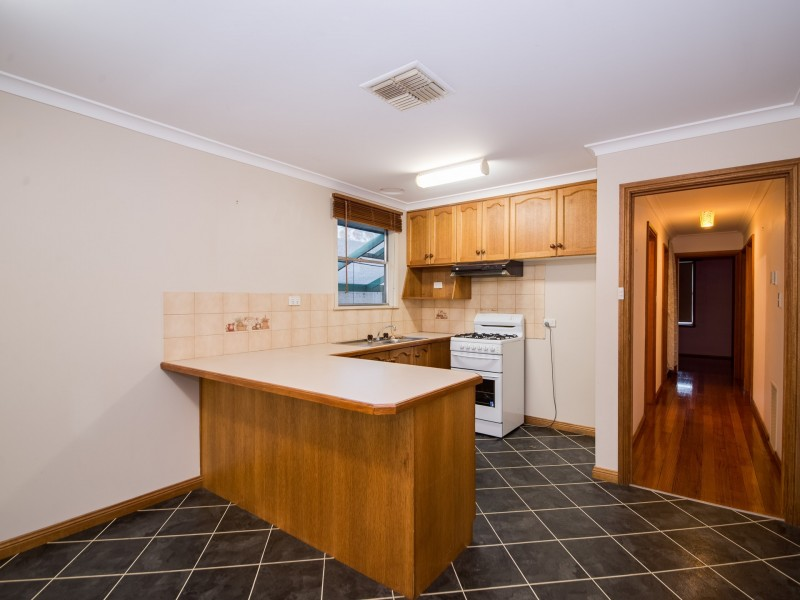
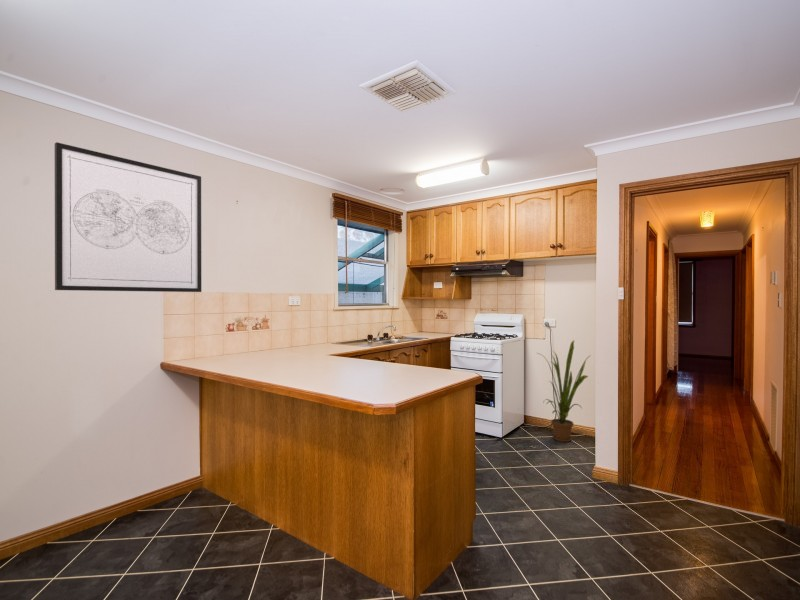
+ wall art [54,141,202,293]
+ house plant [537,340,592,443]
